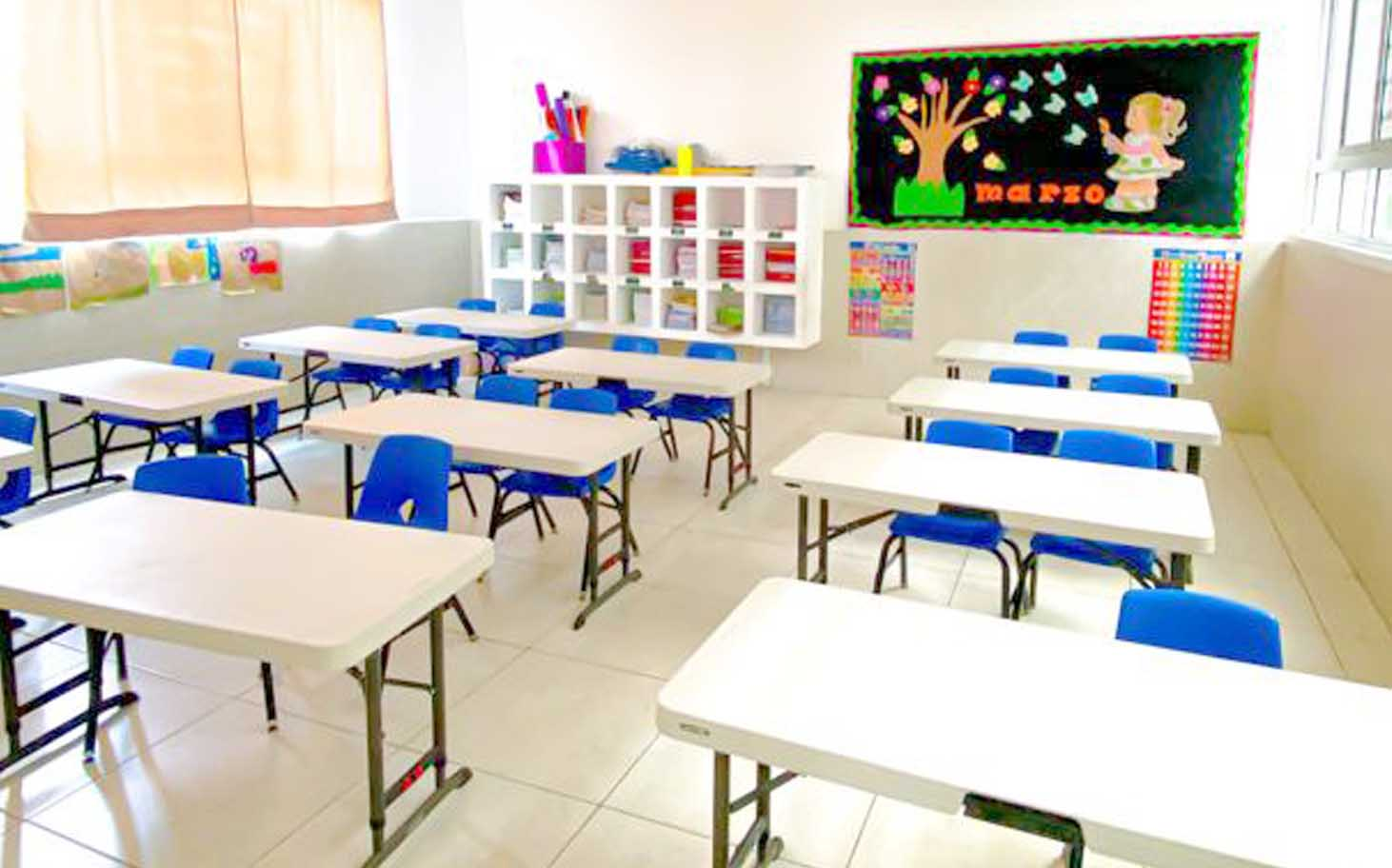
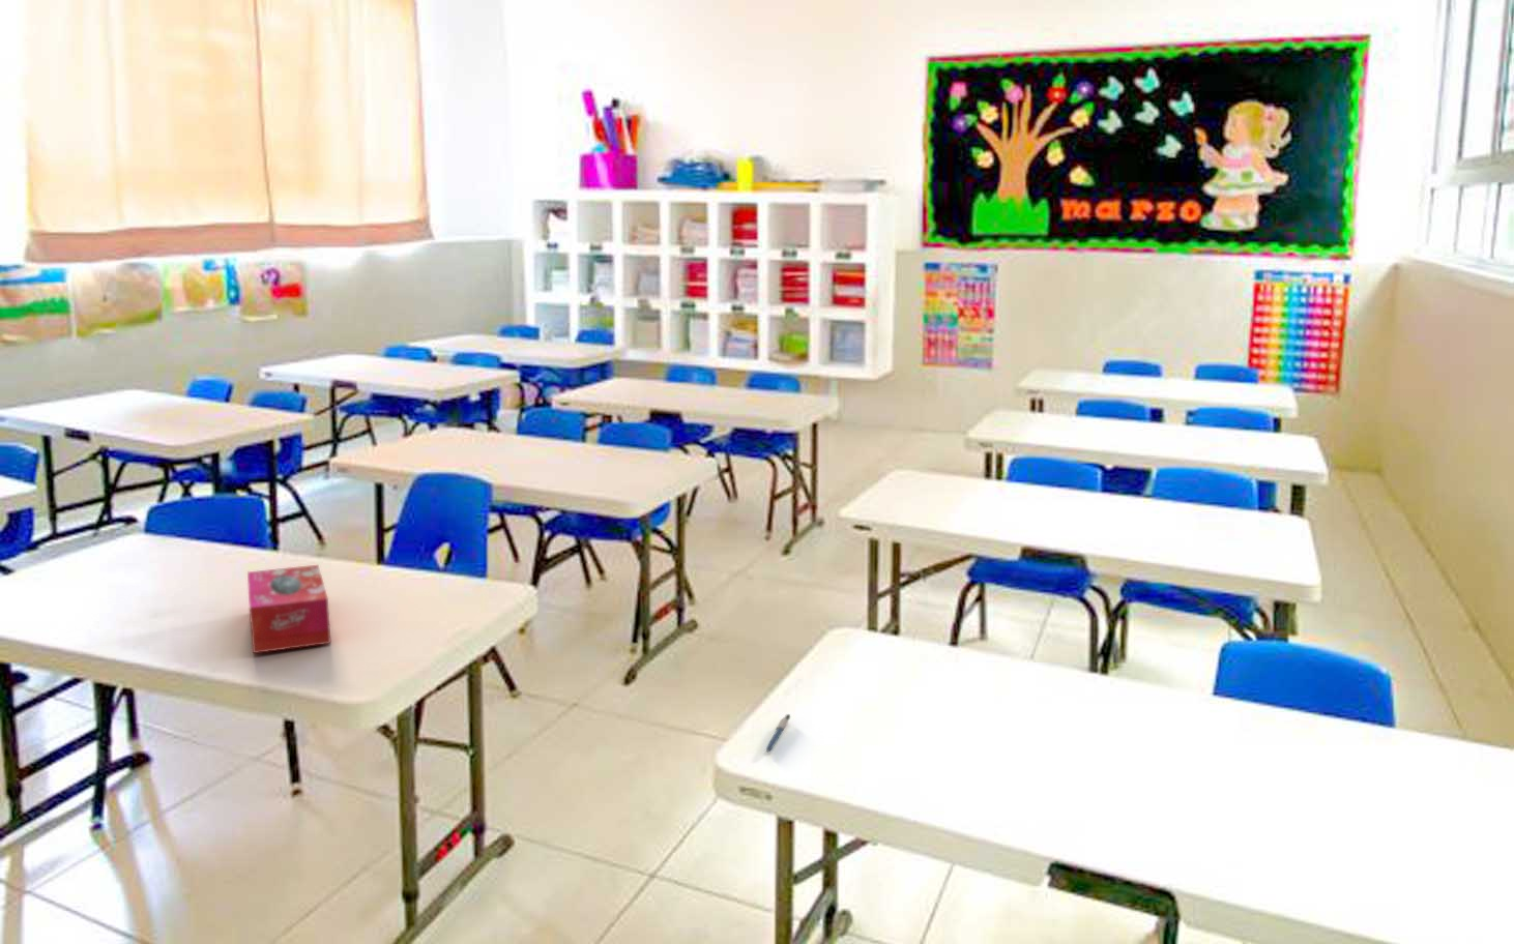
+ pen [766,713,791,753]
+ tissue box [247,564,333,655]
